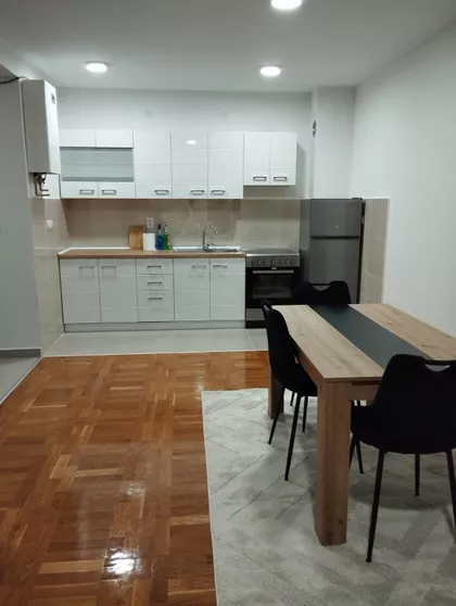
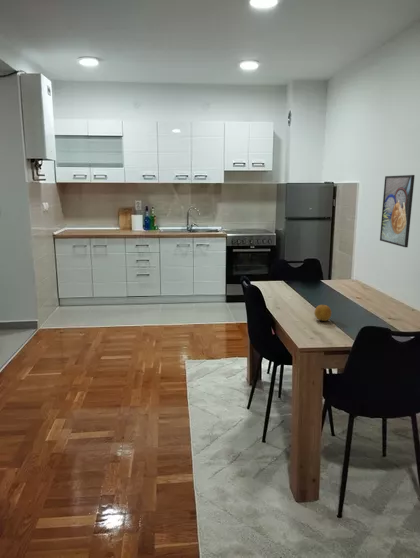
+ fruit [314,304,332,322]
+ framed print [379,174,416,248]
